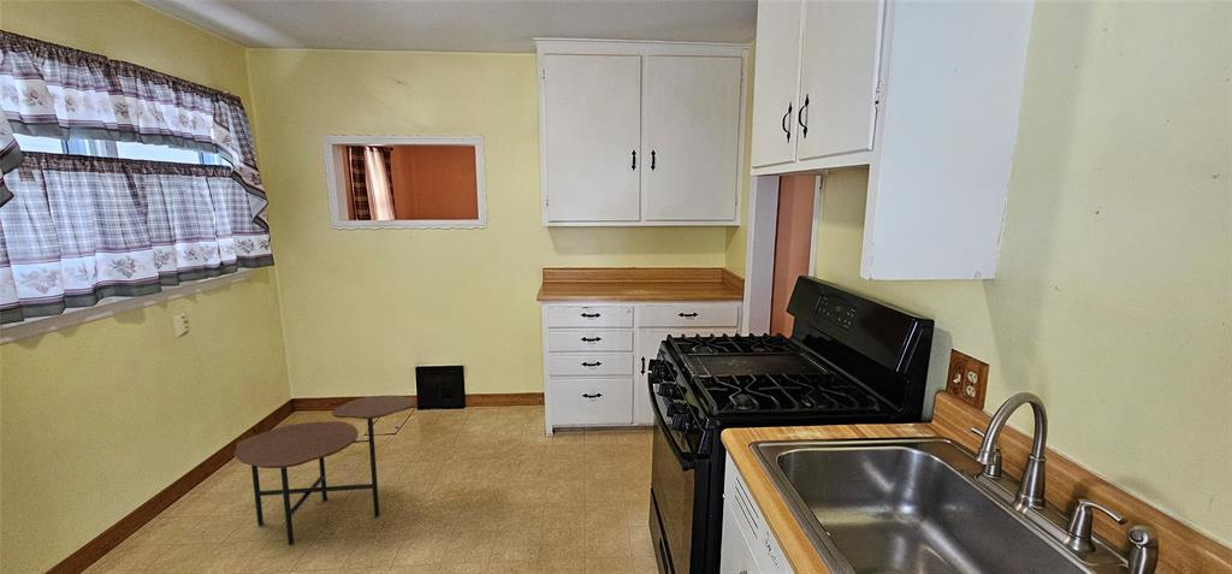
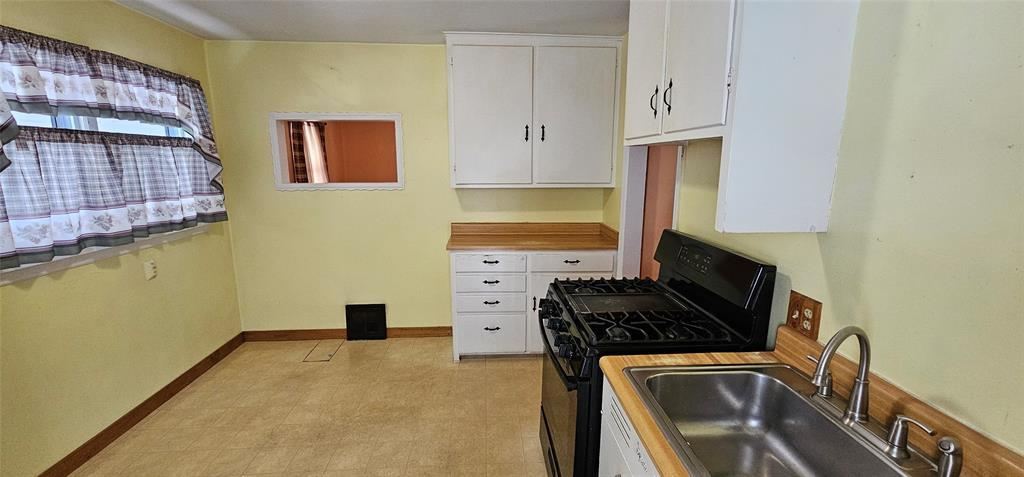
- table [233,395,415,546]
